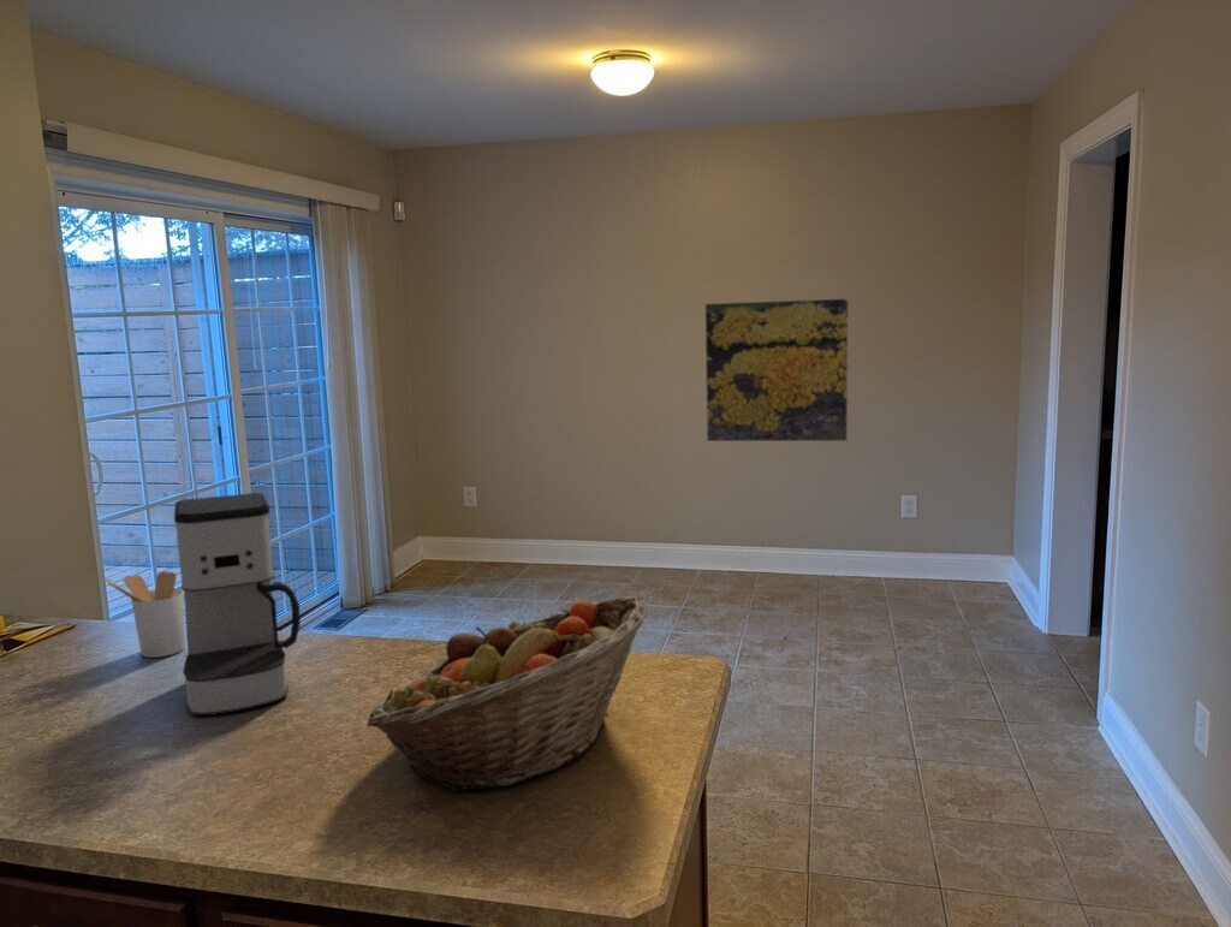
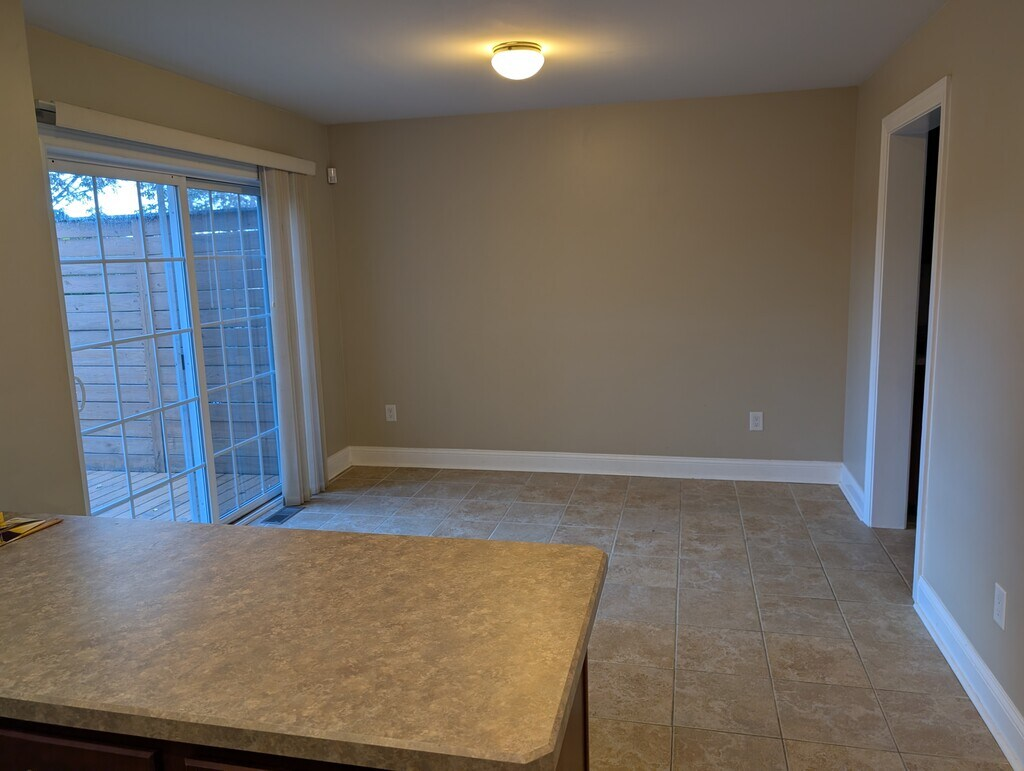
- coffee maker [173,492,302,717]
- fruit basket [365,595,649,794]
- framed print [703,297,850,442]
- utensil holder [105,570,186,659]
